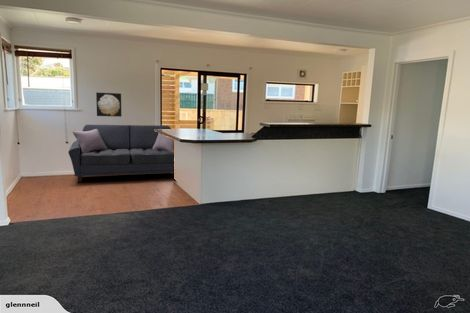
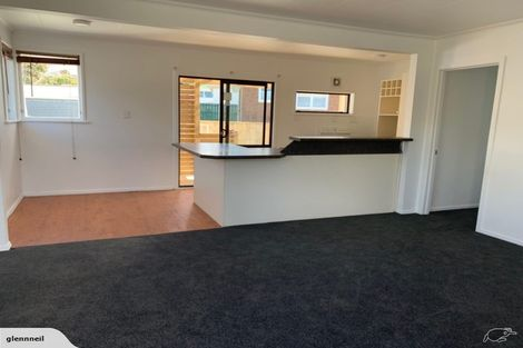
- wall art [95,91,122,118]
- sofa [67,124,175,183]
